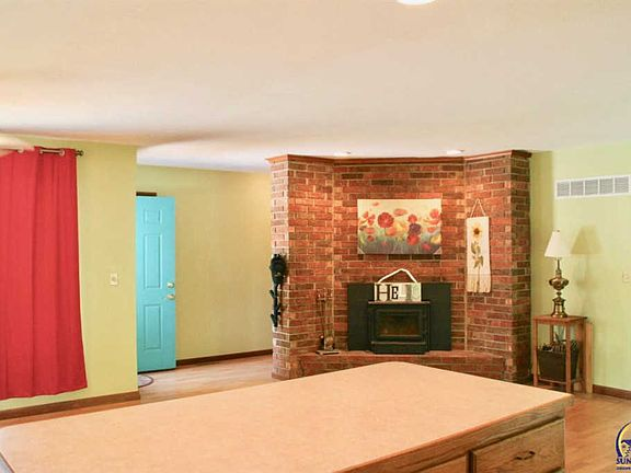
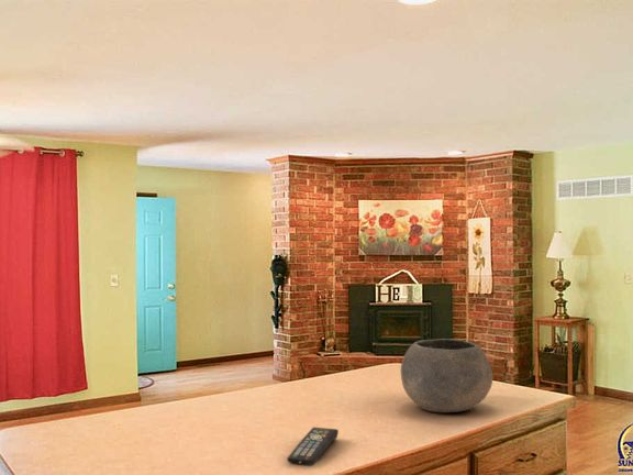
+ bowl [400,338,493,413]
+ remote control [286,427,340,467]
